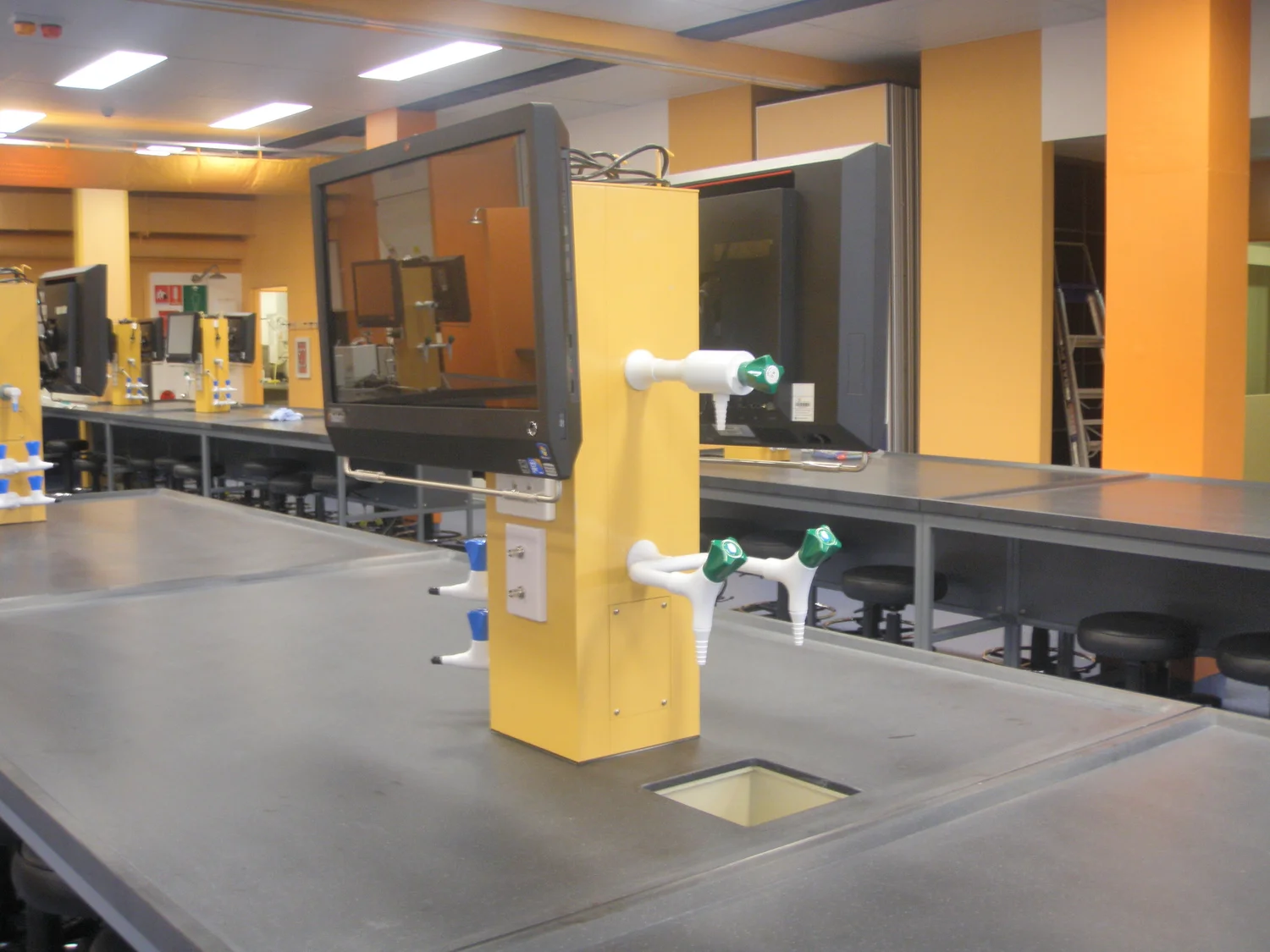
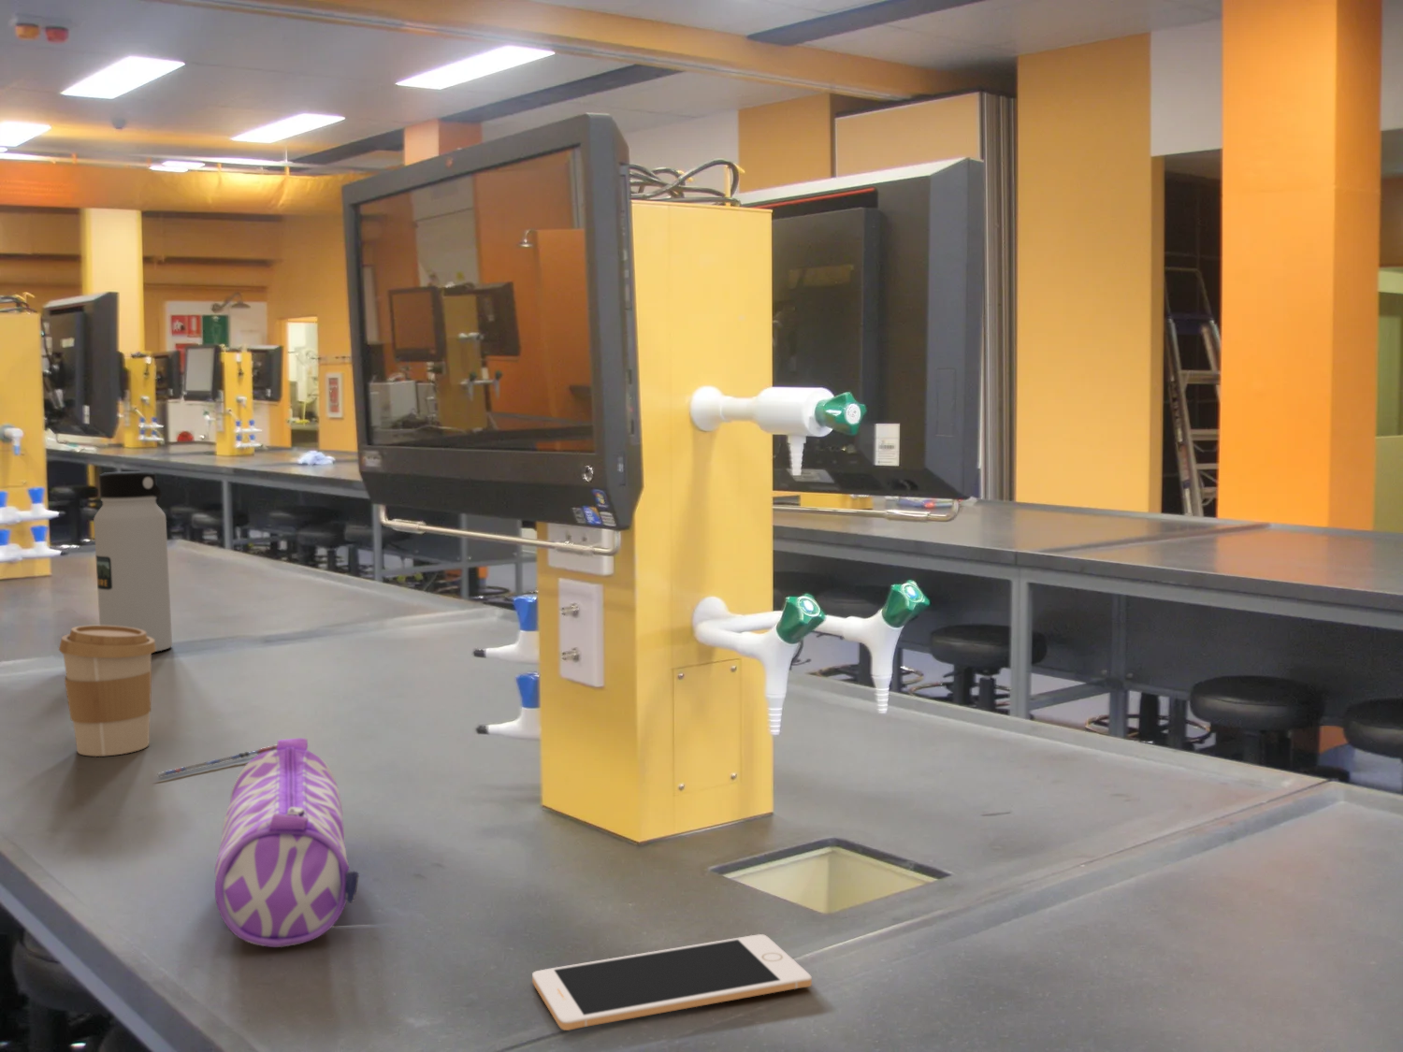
+ cell phone [531,934,813,1031]
+ pen [155,745,277,779]
+ coffee cup [57,624,156,757]
+ water bottle [93,471,173,653]
+ pencil case [214,737,360,948]
